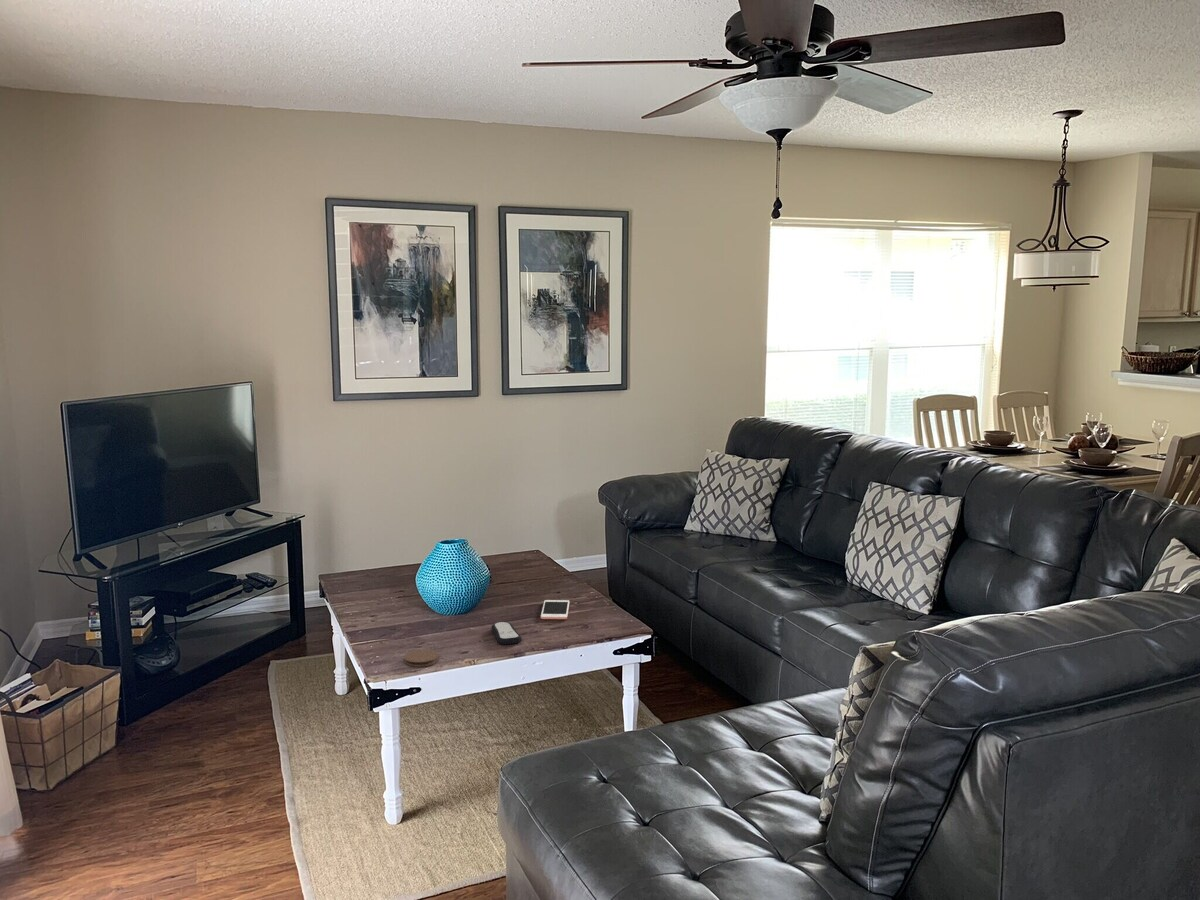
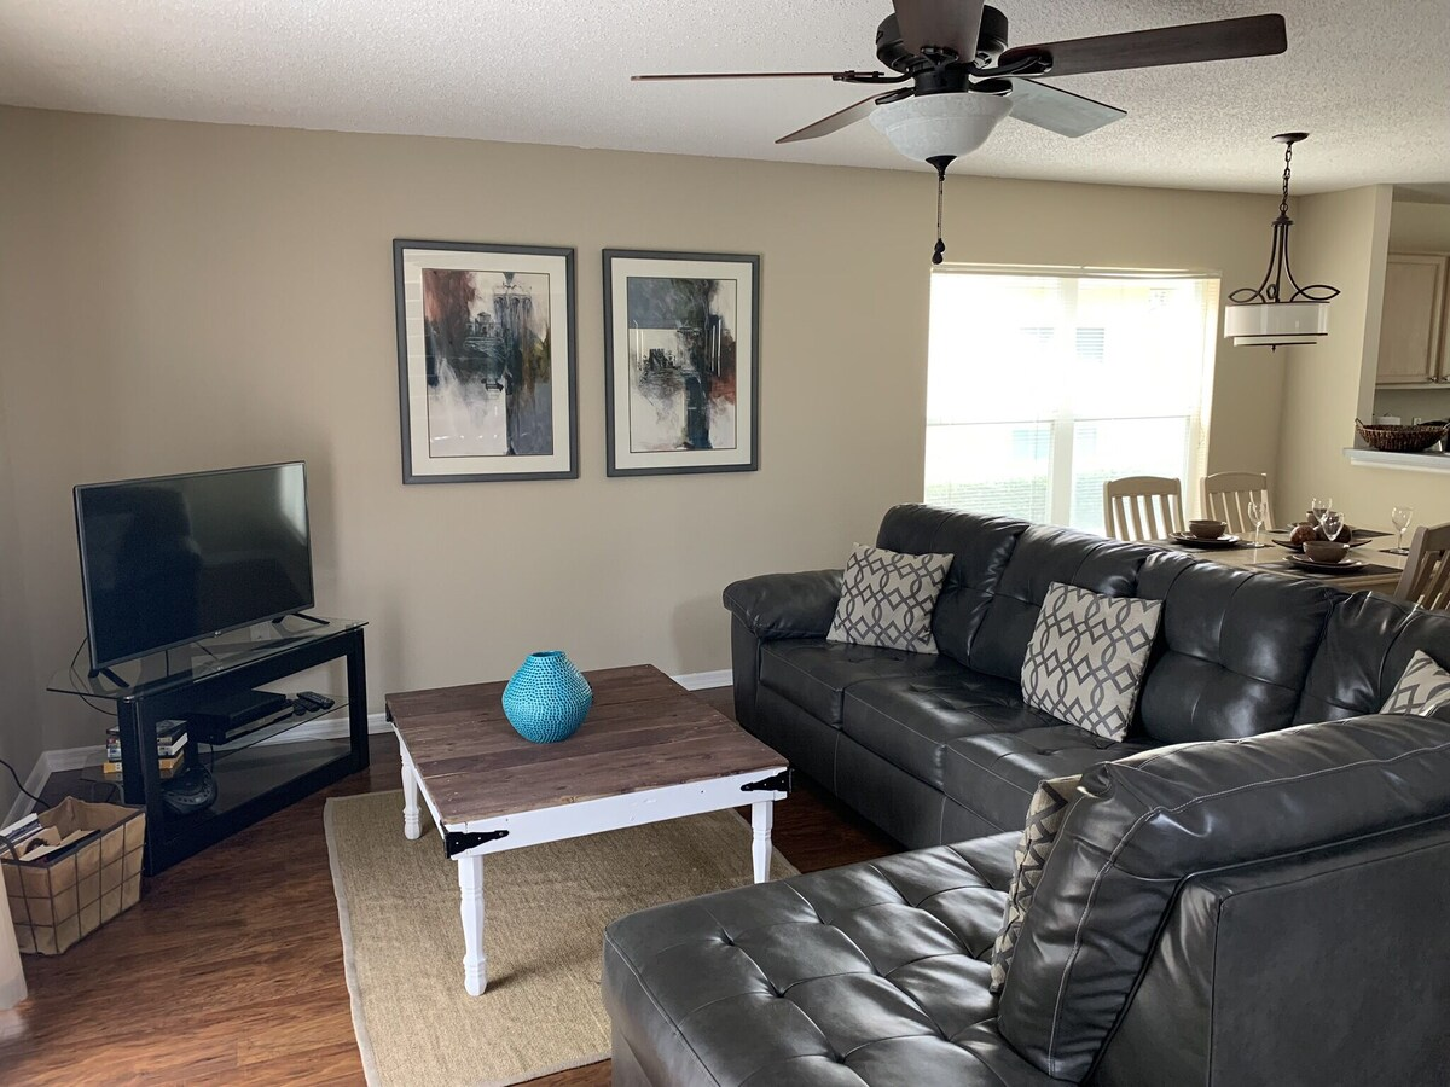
- coaster [403,649,440,668]
- cell phone [540,599,570,620]
- remote control [491,621,522,646]
